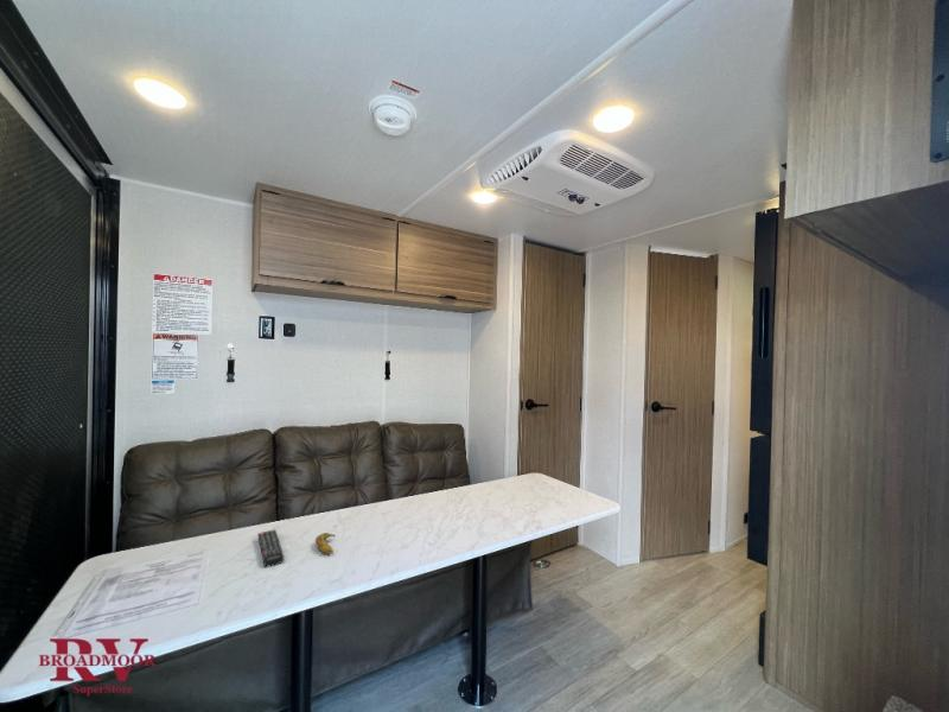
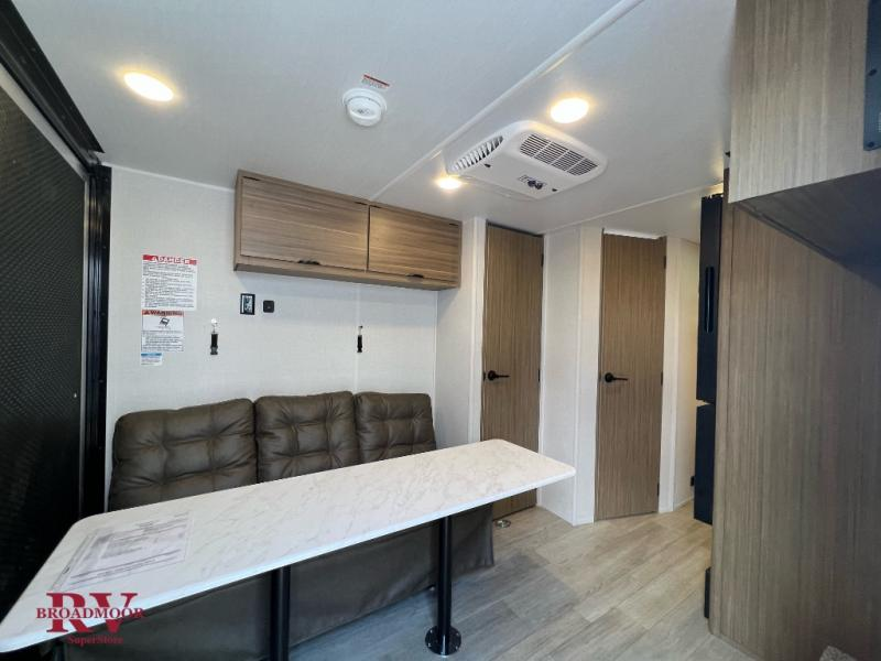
- remote control [256,528,285,568]
- banana [314,532,336,555]
